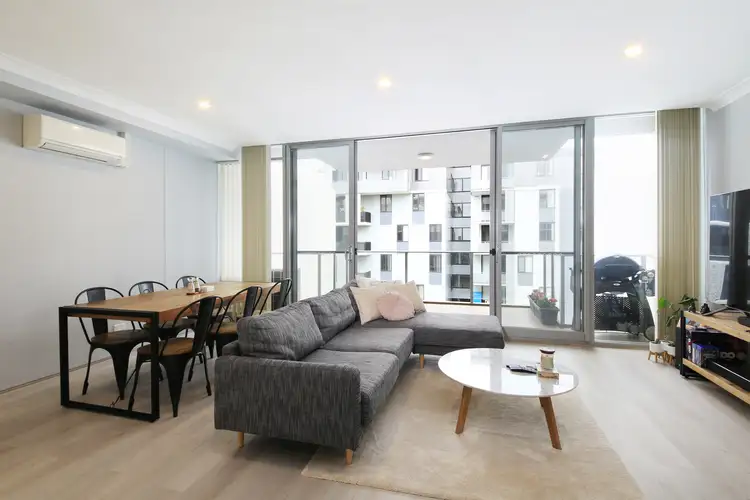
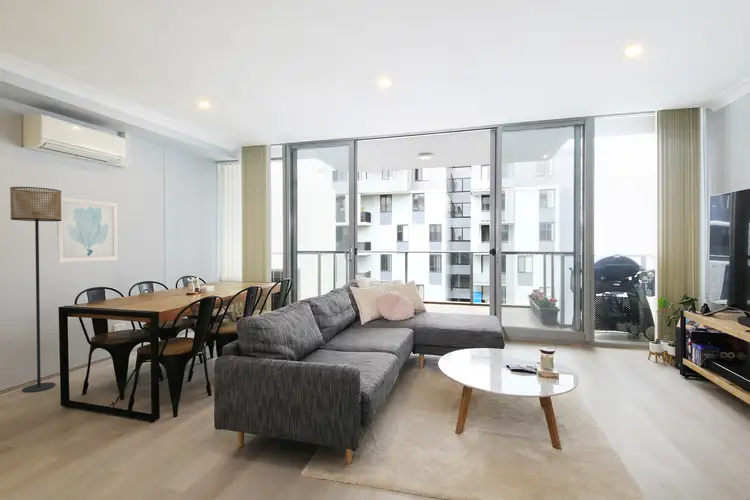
+ floor lamp [9,186,62,393]
+ wall art [56,196,119,263]
